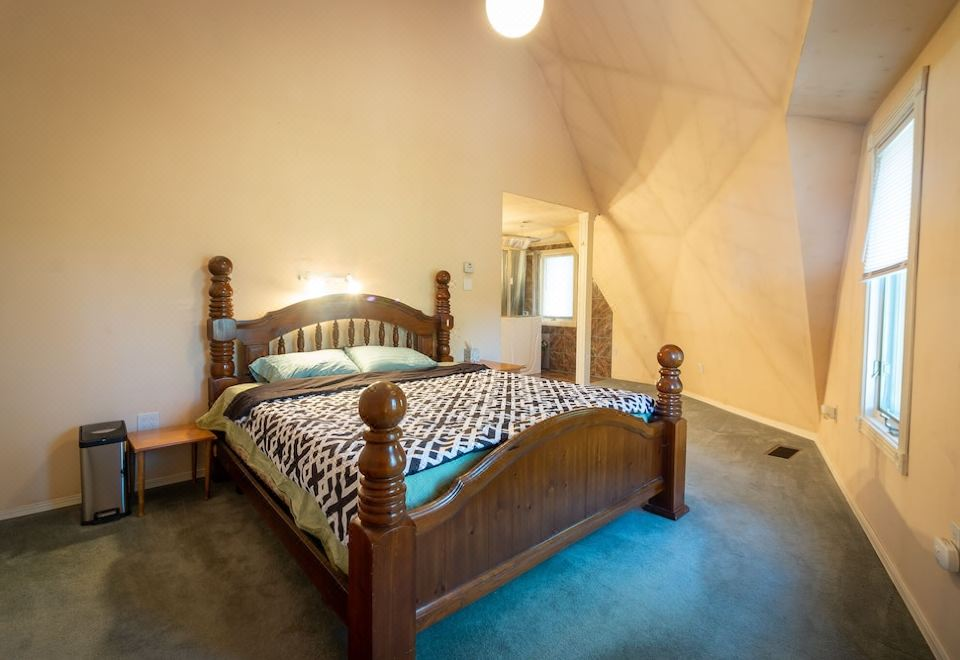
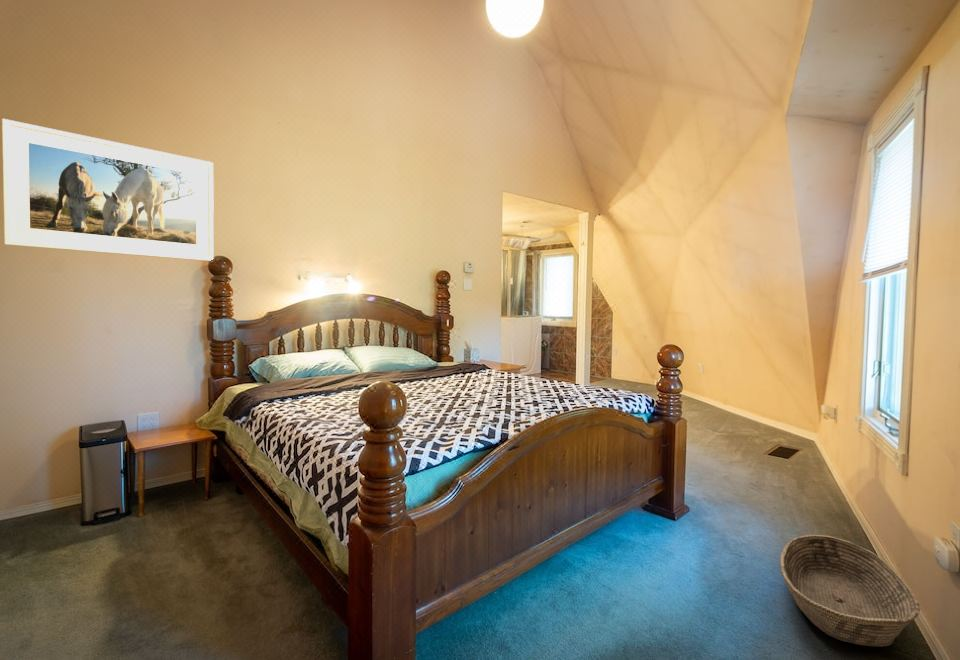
+ basket [779,534,921,648]
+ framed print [1,118,215,262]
